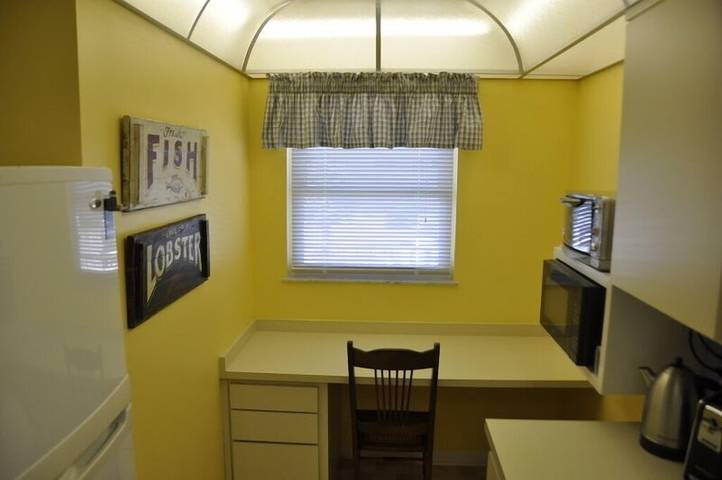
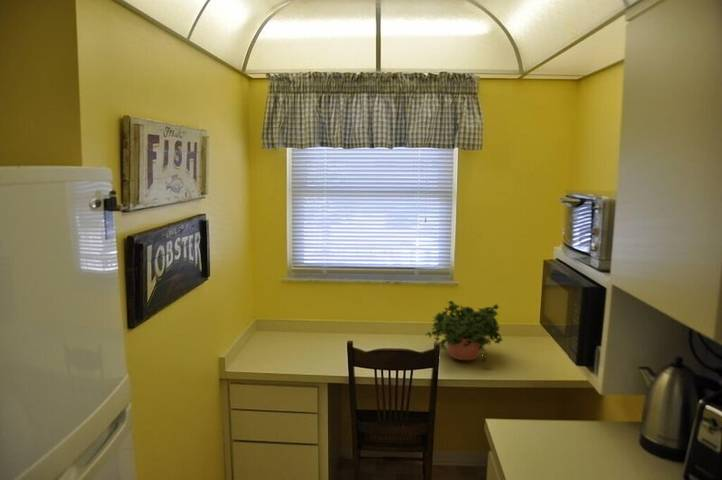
+ potted plant [425,300,504,367]
